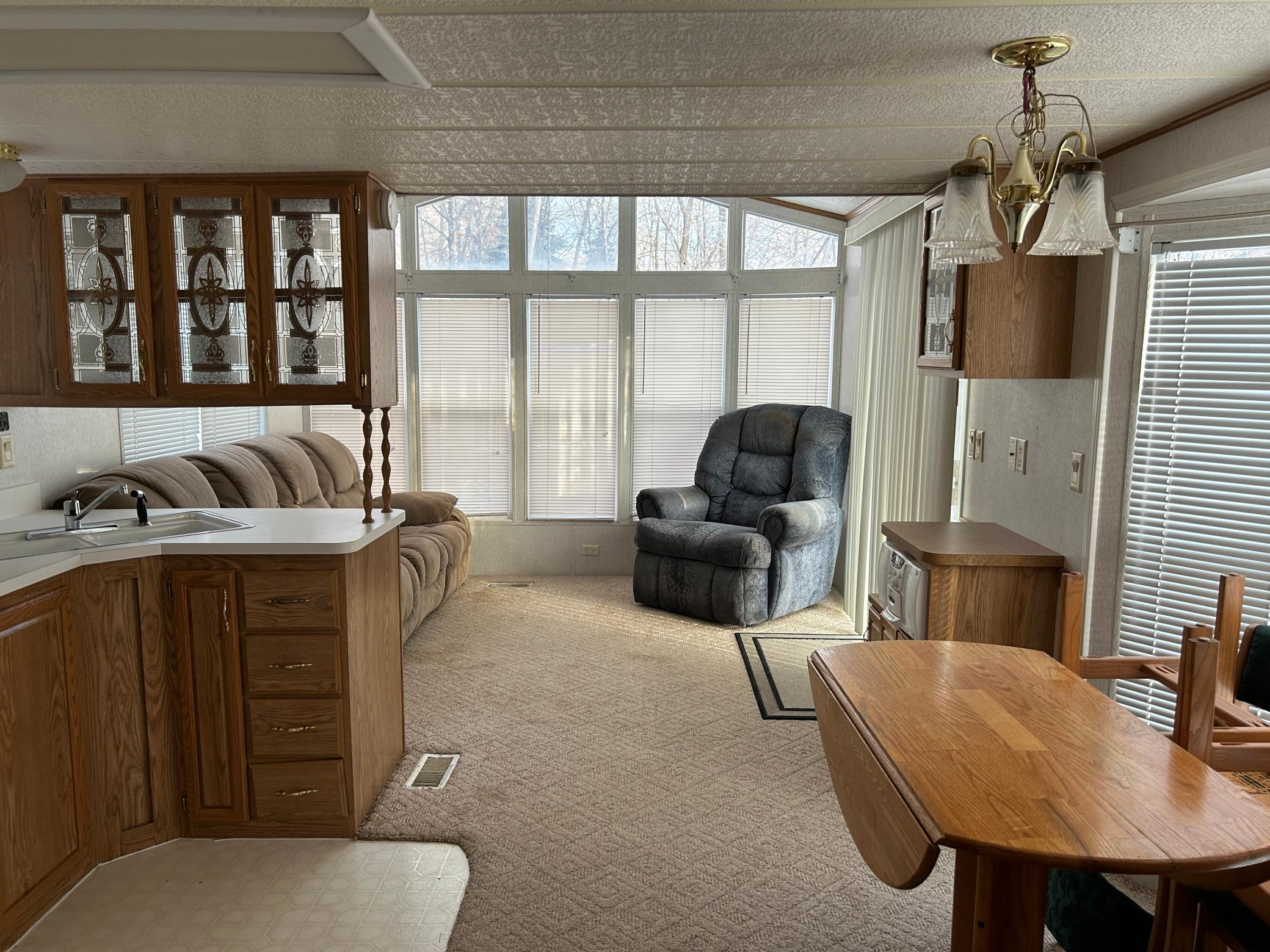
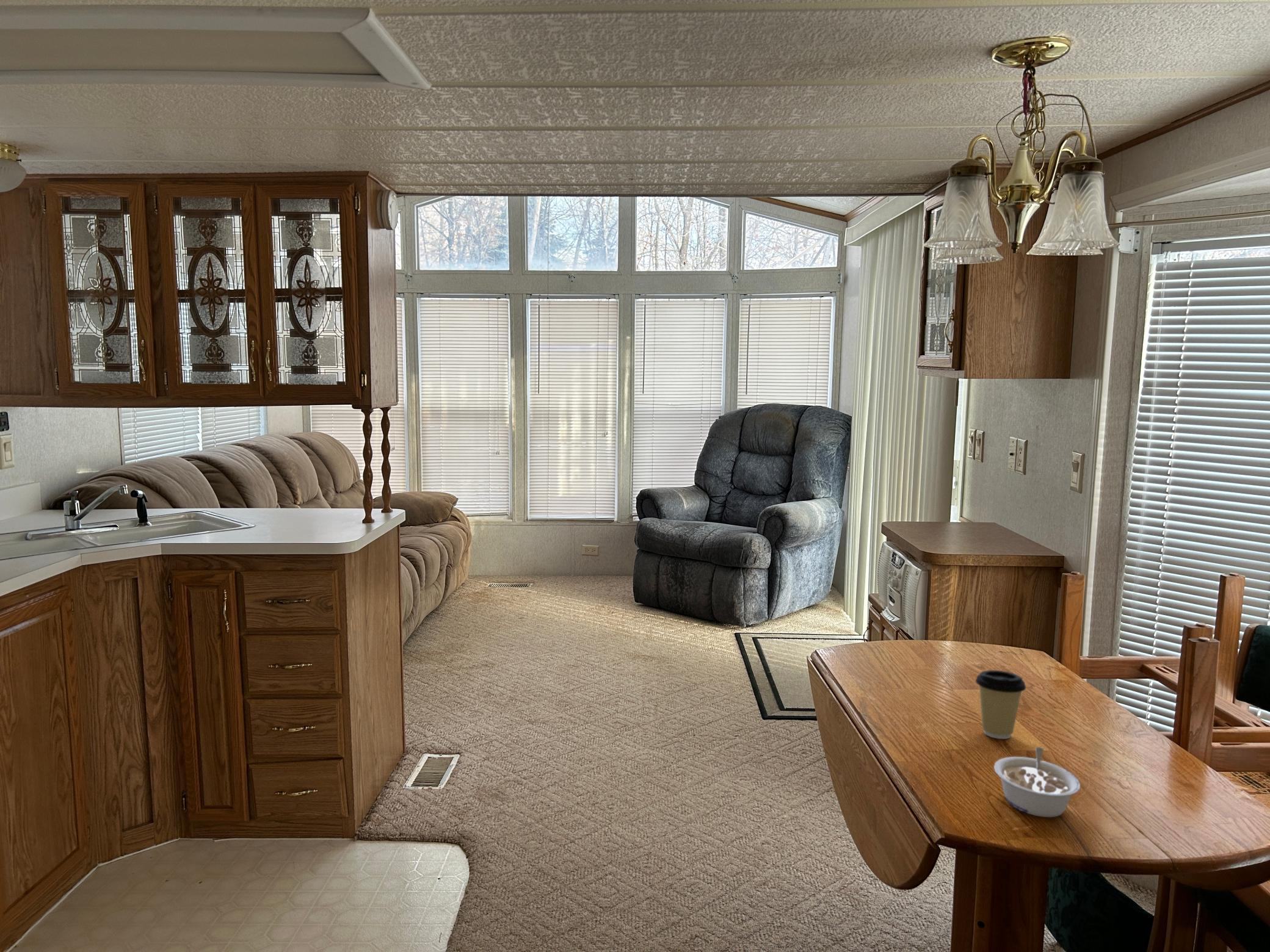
+ coffee cup [975,669,1027,740]
+ legume [993,746,1081,818]
